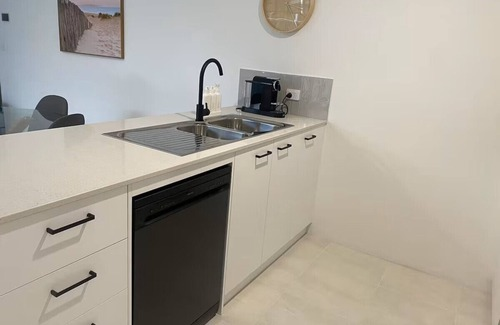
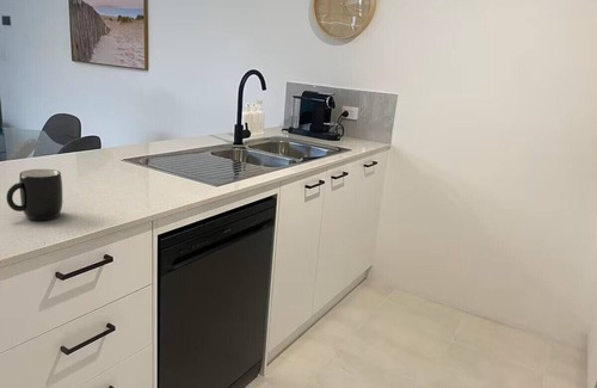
+ mug [5,168,64,222]
